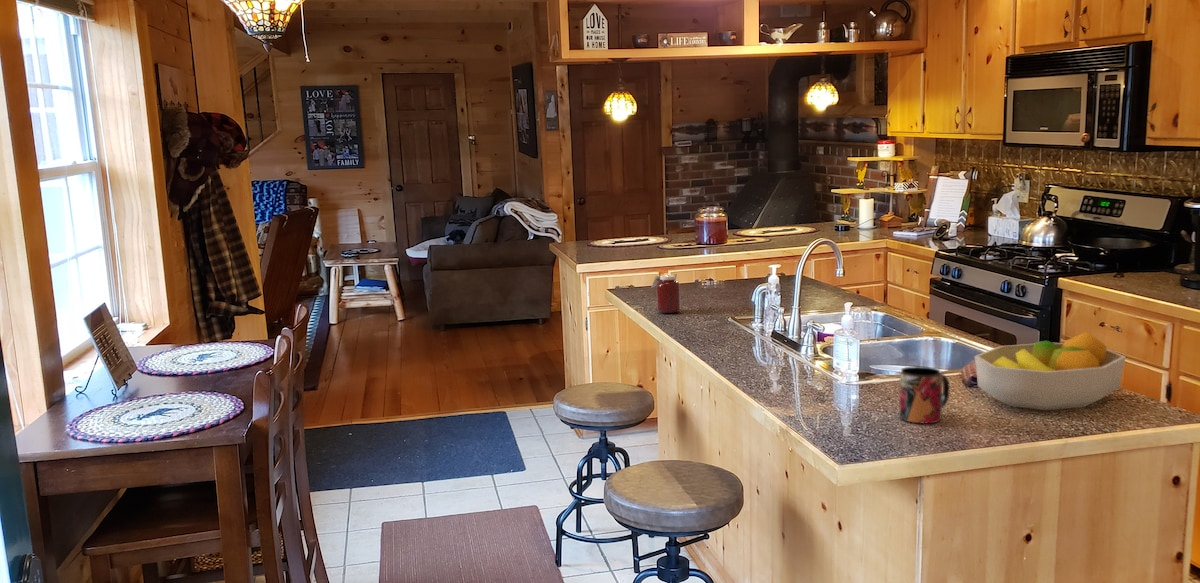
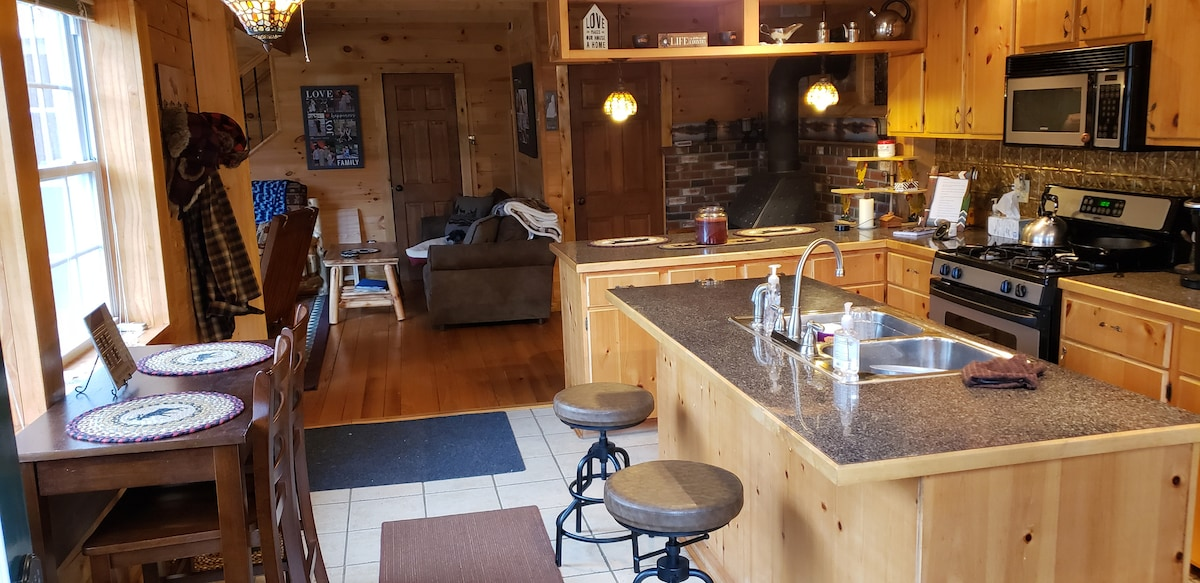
- jar [650,273,681,314]
- fruit bowl [974,331,1127,411]
- mug [898,365,951,424]
